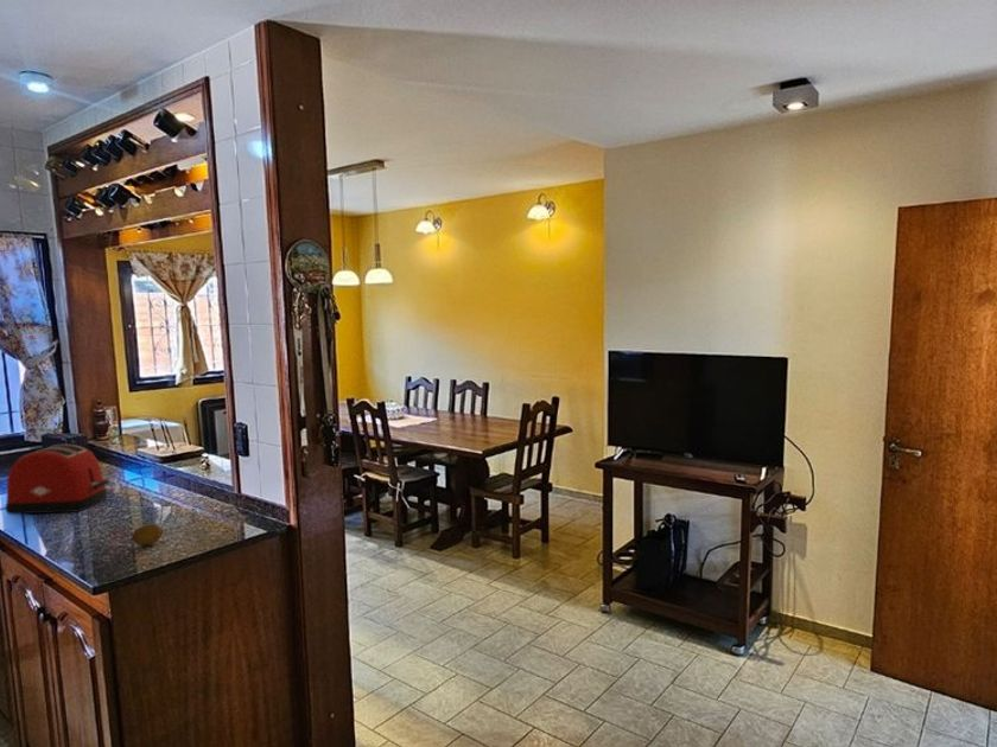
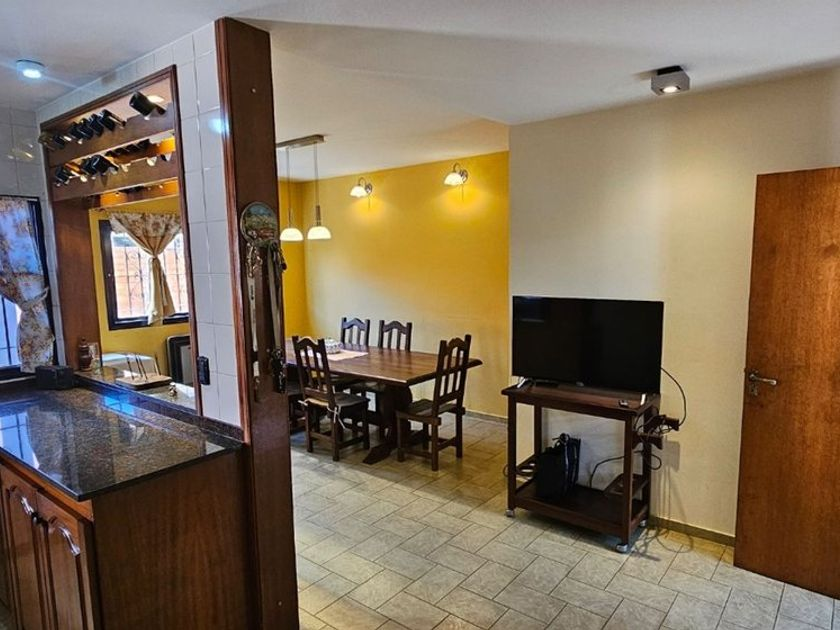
- toaster [5,443,110,516]
- fruit [131,523,165,547]
